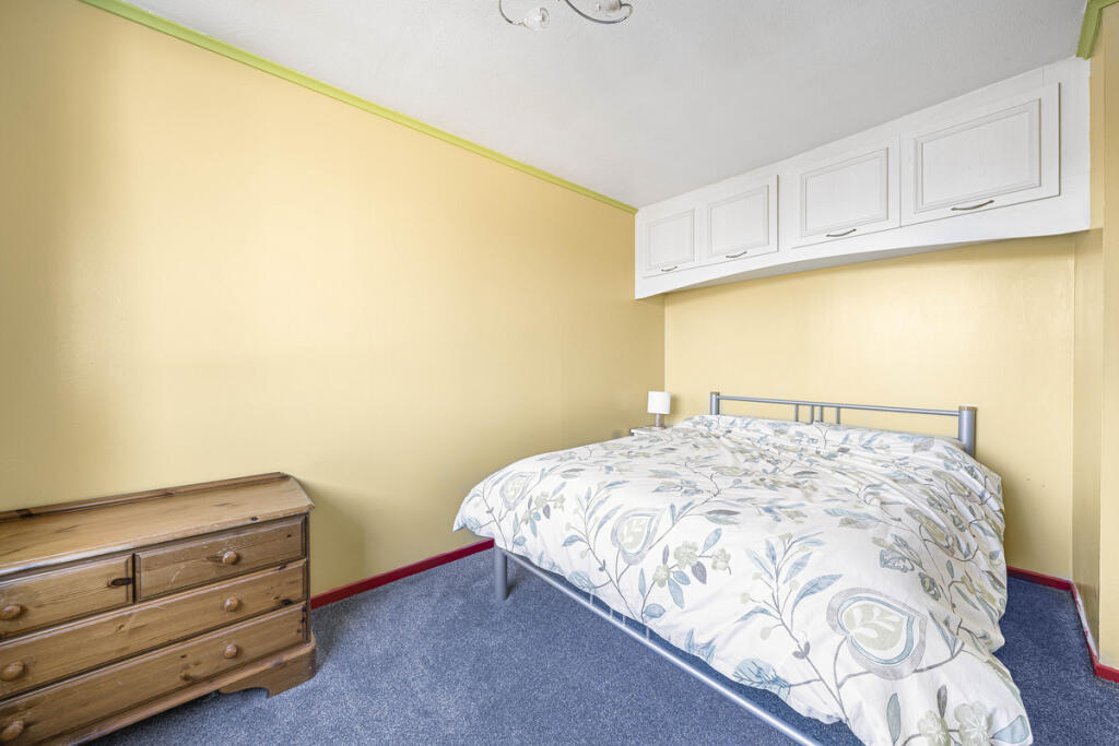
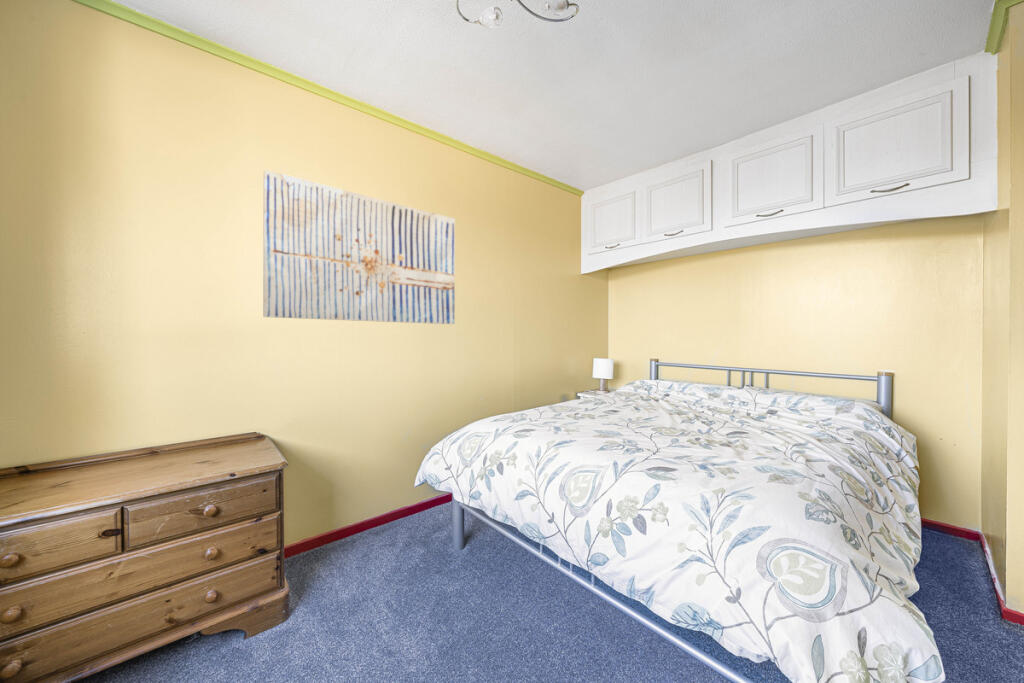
+ wall art [262,169,456,325]
